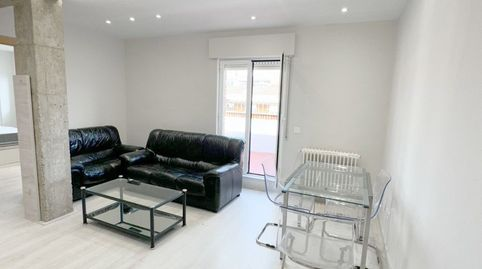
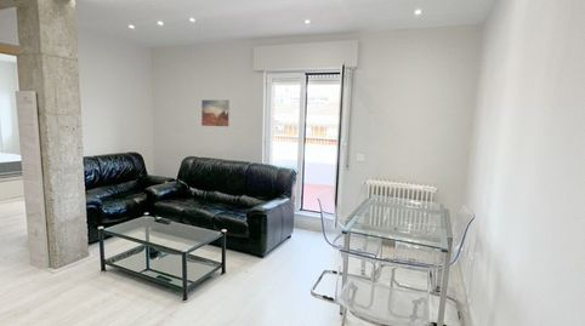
+ wall art [200,99,231,127]
